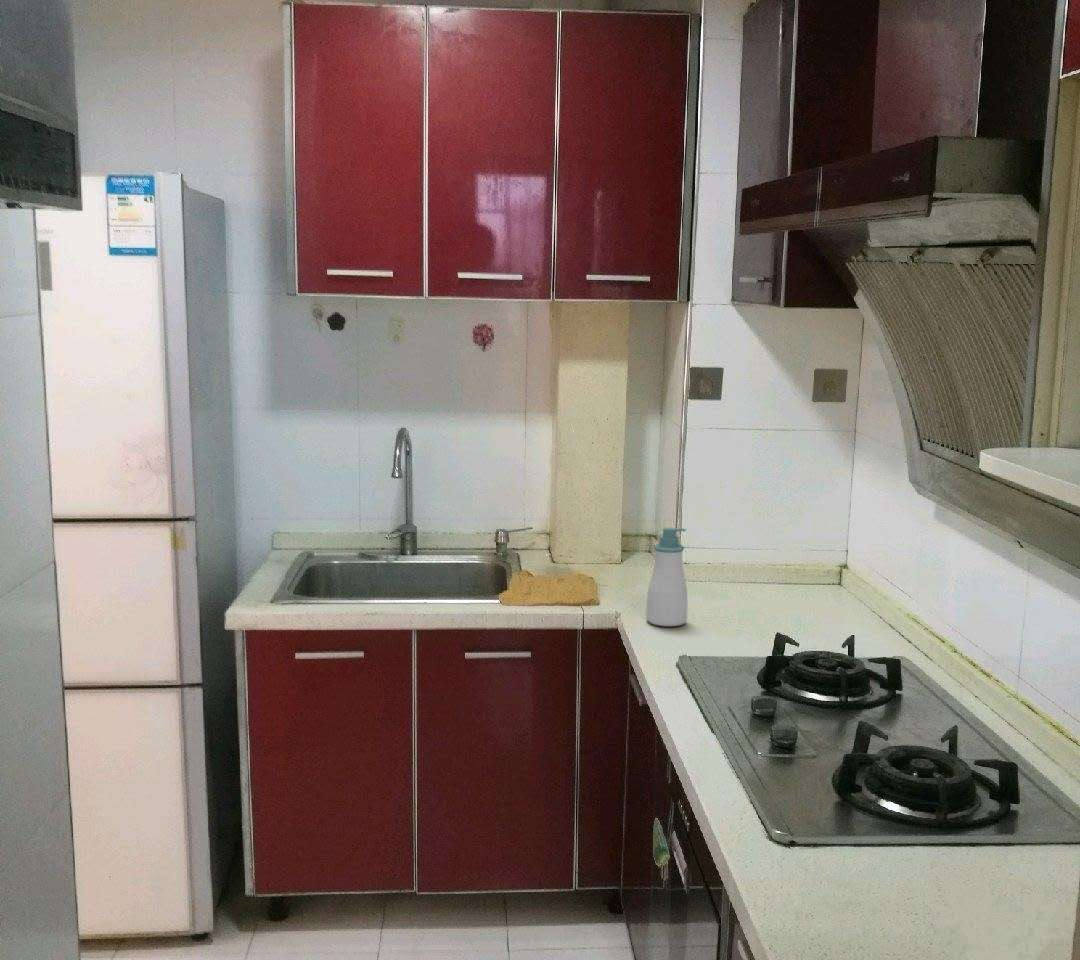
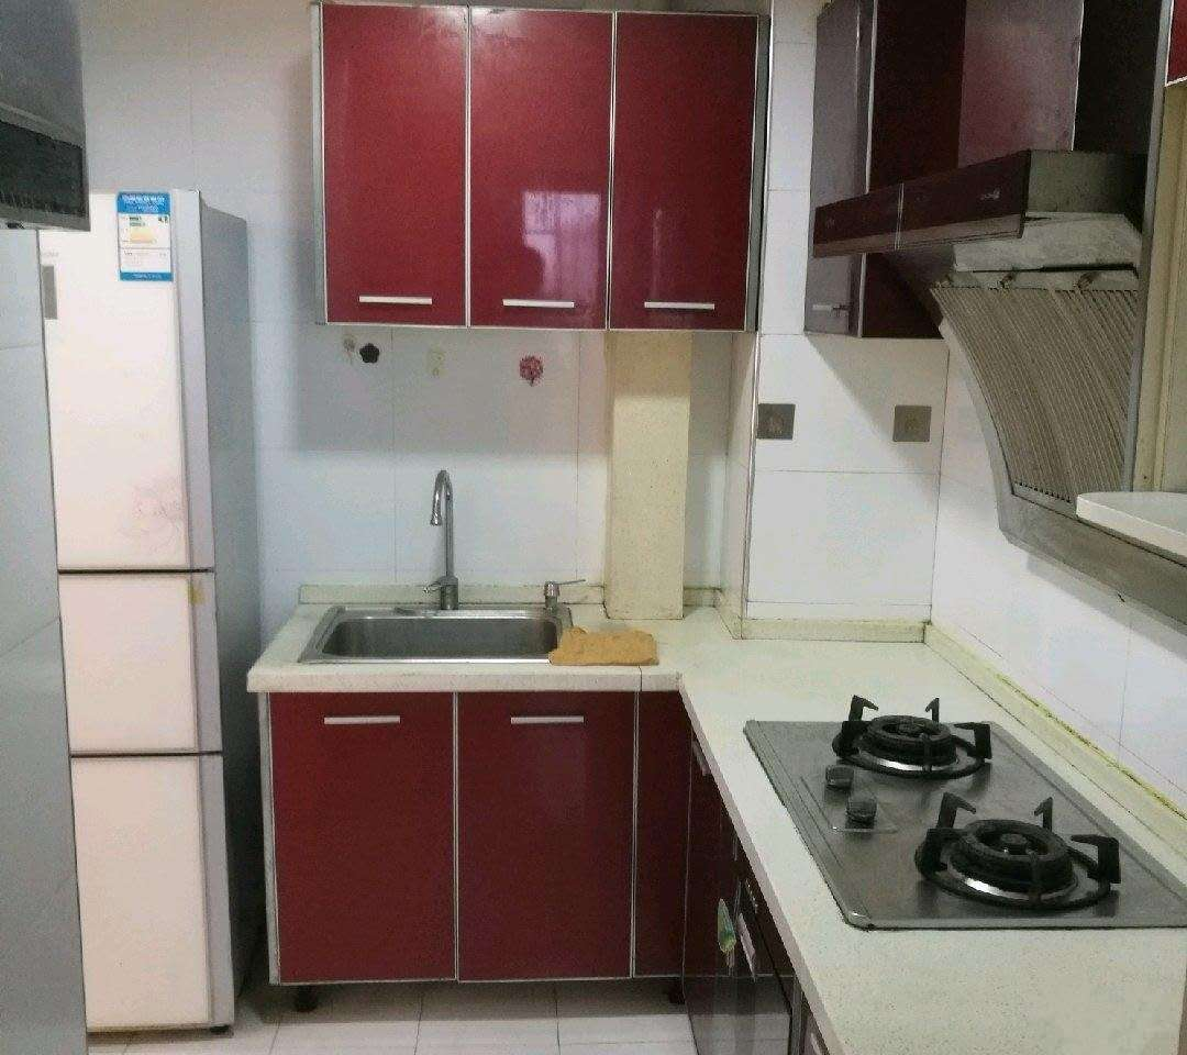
- soap bottle [645,527,688,627]
